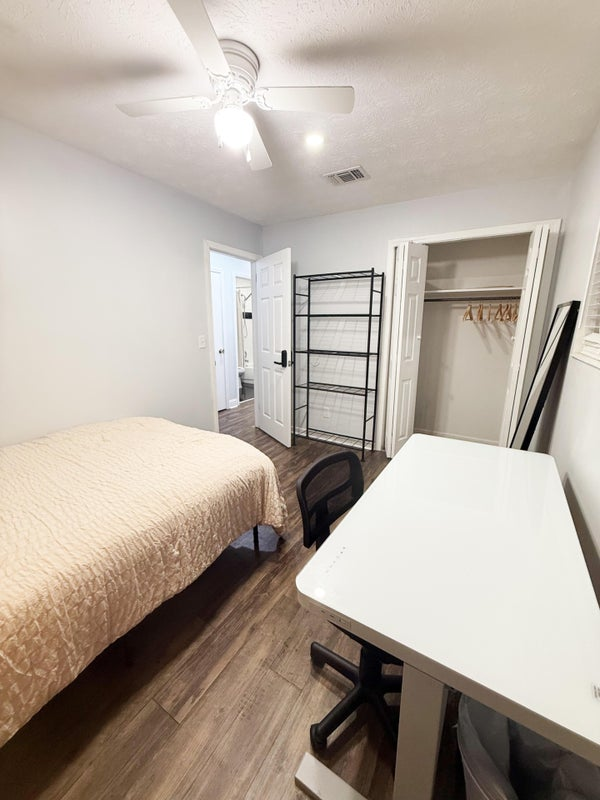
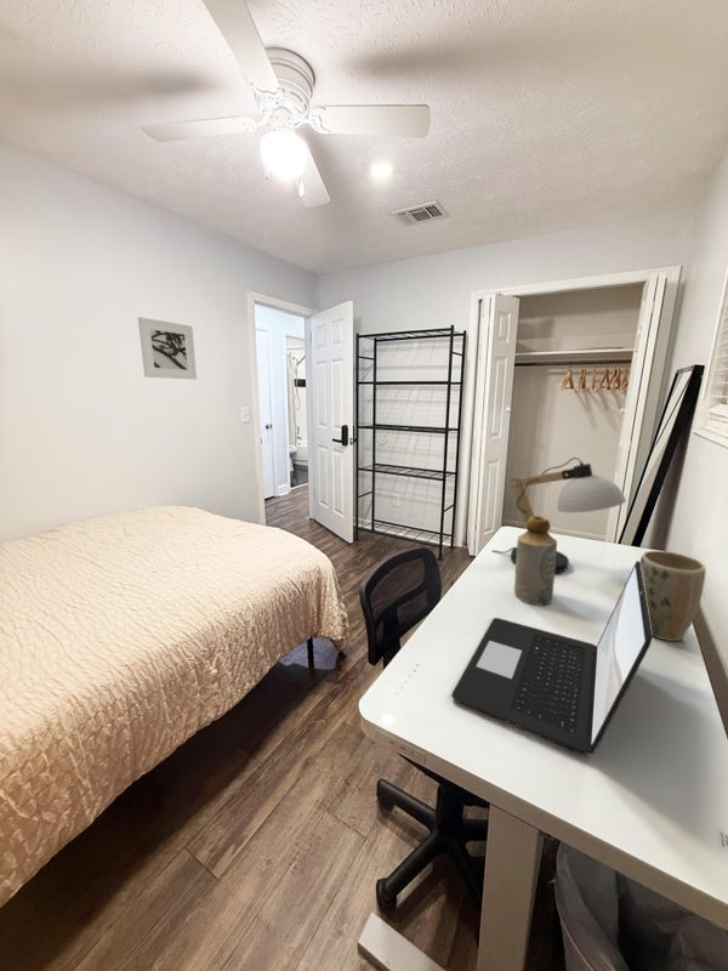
+ plant pot [639,550,706,642]
+ desk lamp [491,456,627,574]
+ bottle [513,515,558,606]
+ laptop [450,560,653,756]
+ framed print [137,316,198,381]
